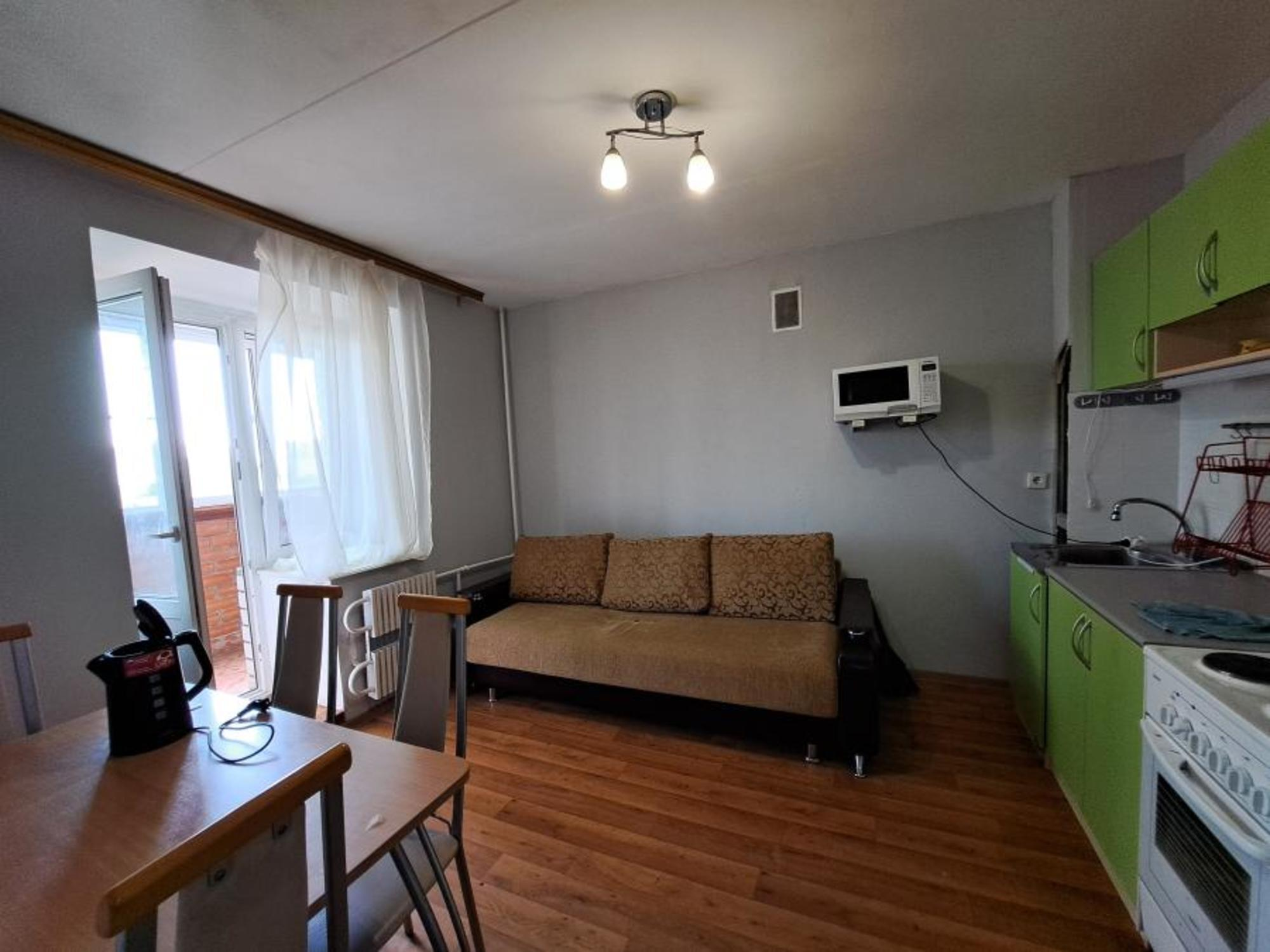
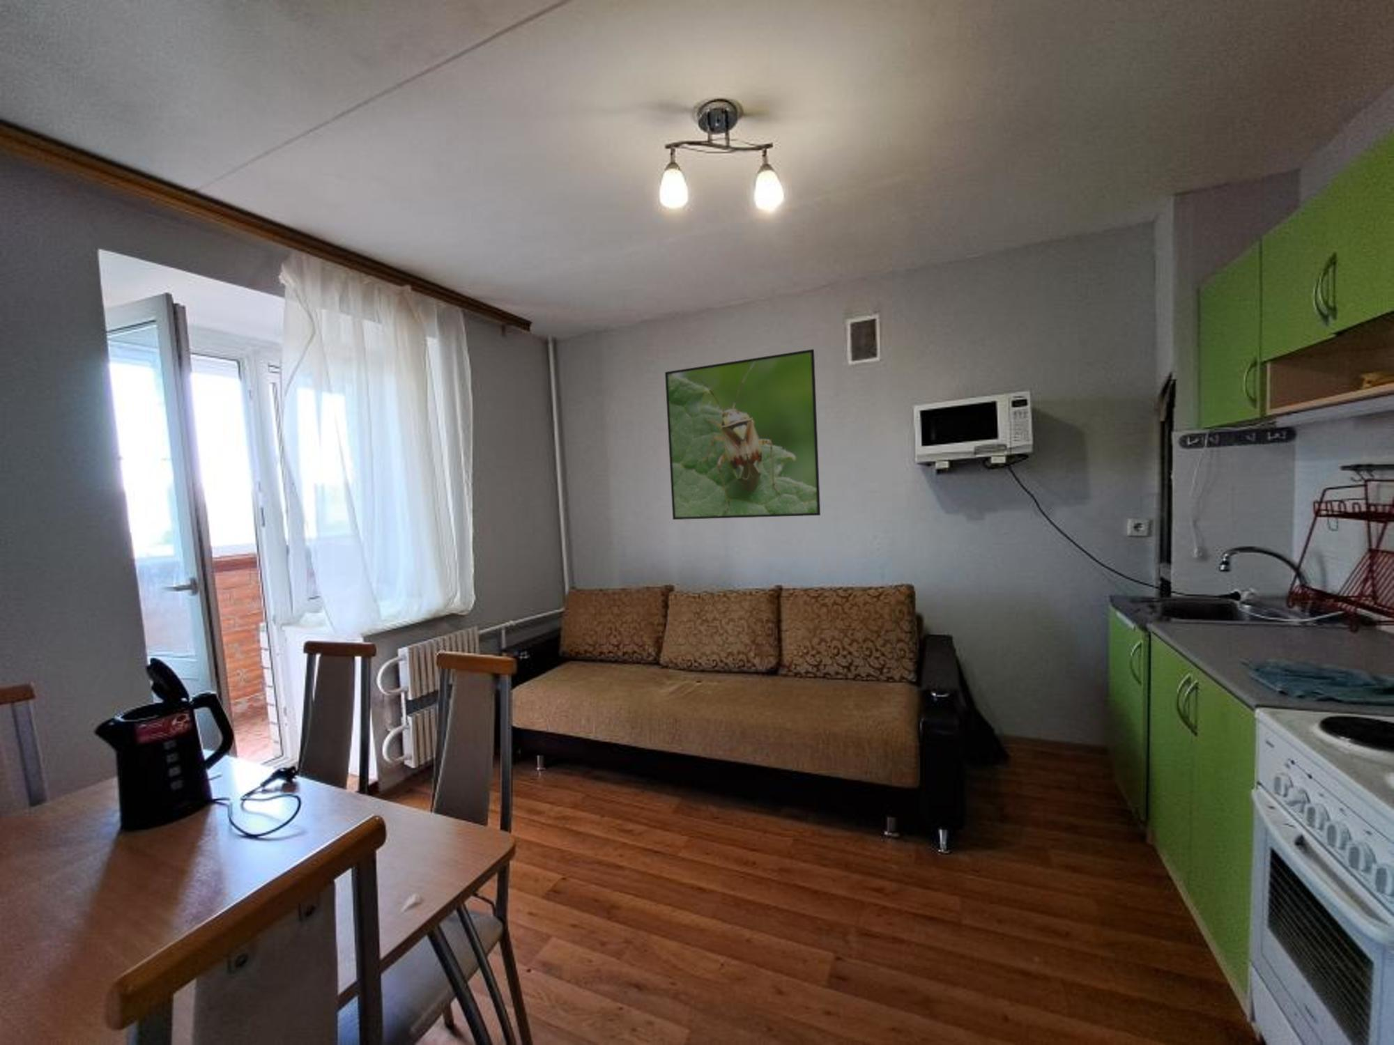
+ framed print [664,348,821,520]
